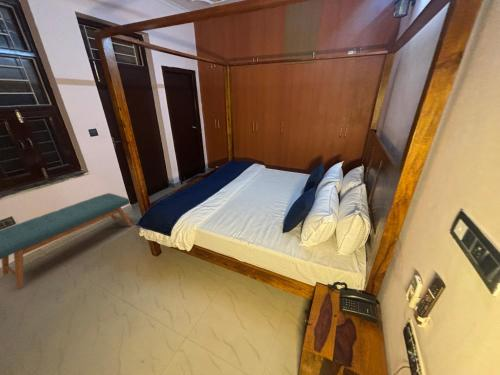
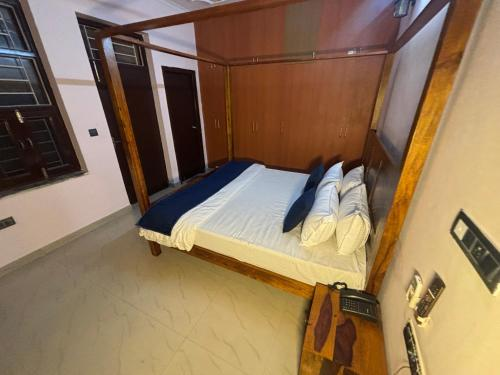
- bench [0,192,134,289]
